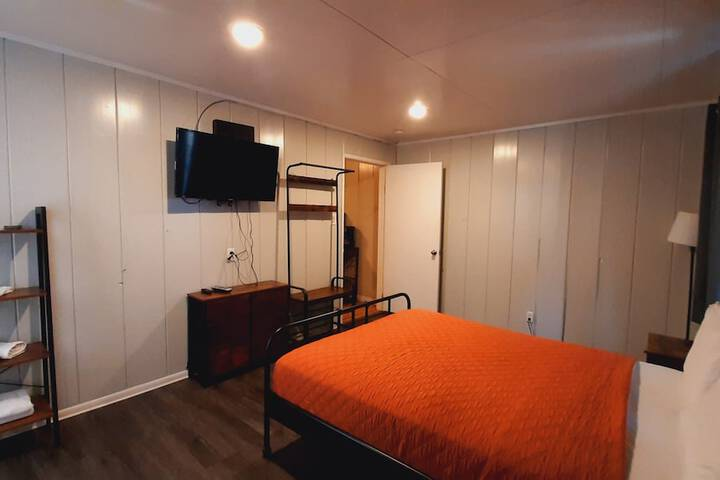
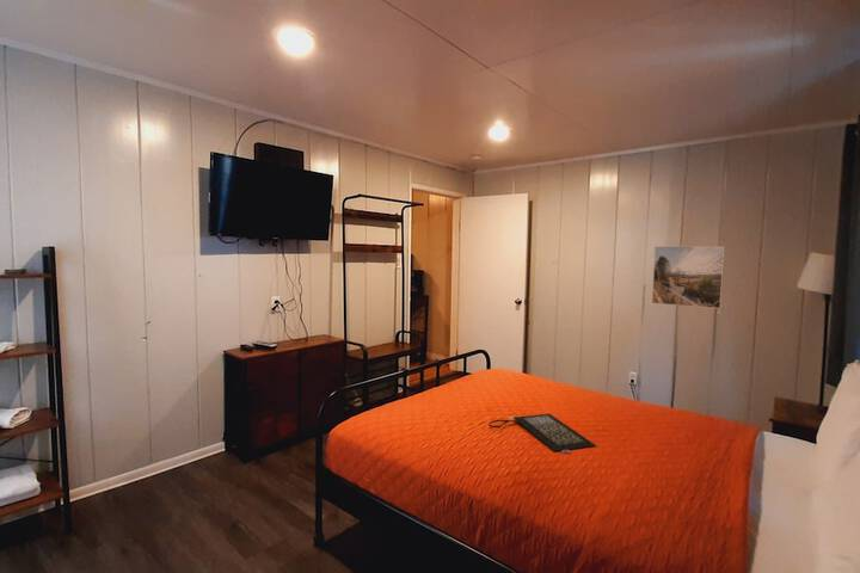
+ clutch bag [487,413,597,455]
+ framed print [651,245,726,309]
